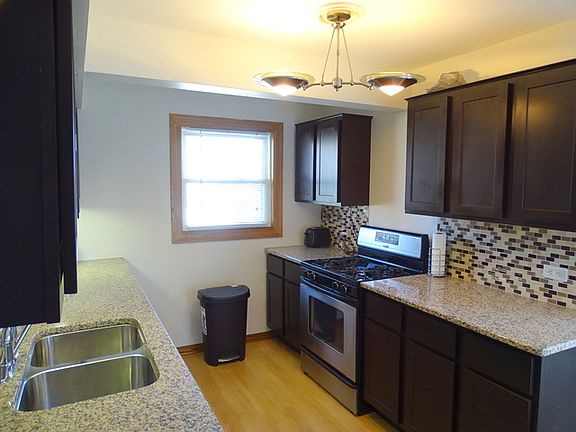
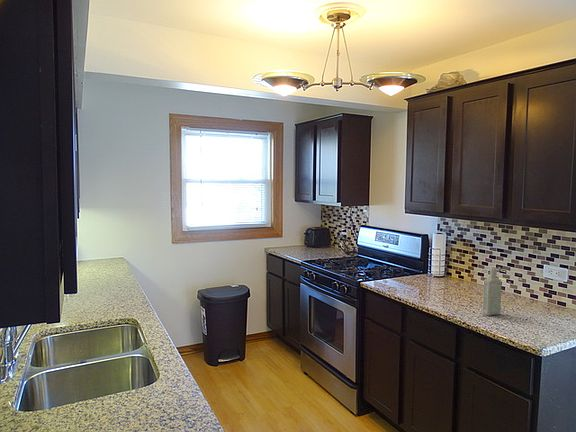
+ bottle [482,267,503,317]
